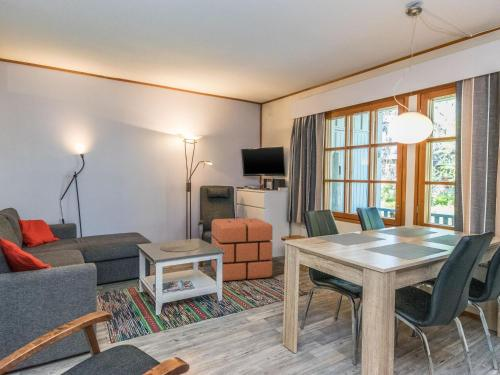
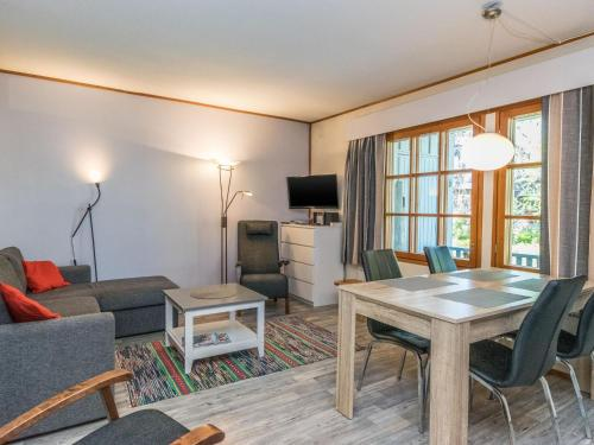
- pouf [211,217,274,282]
